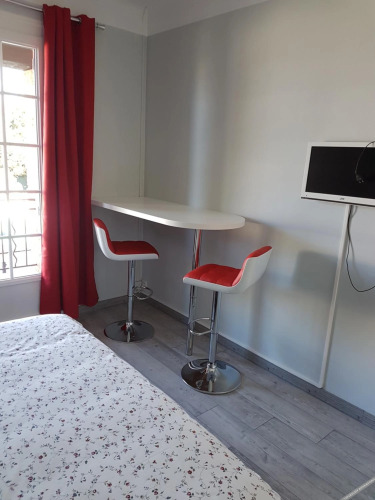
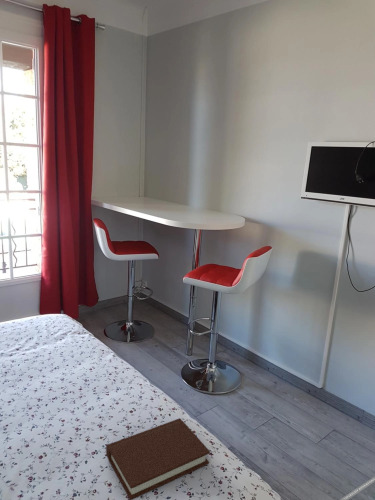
+ book [105,418,211,500]
